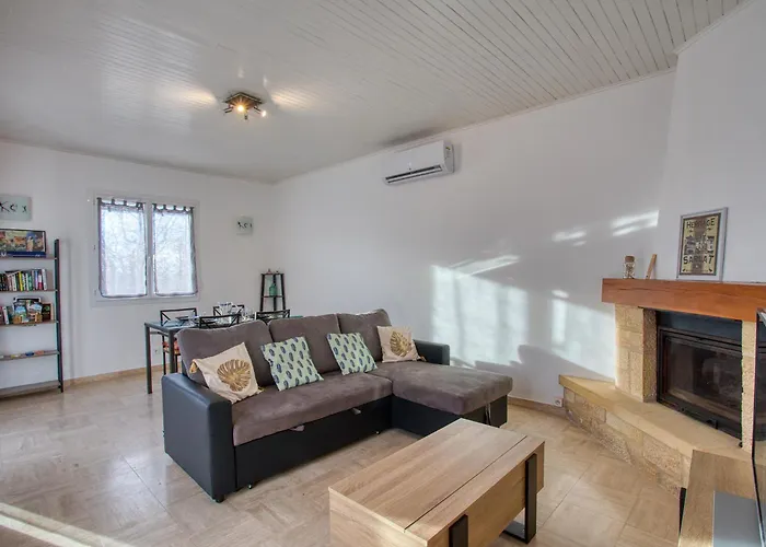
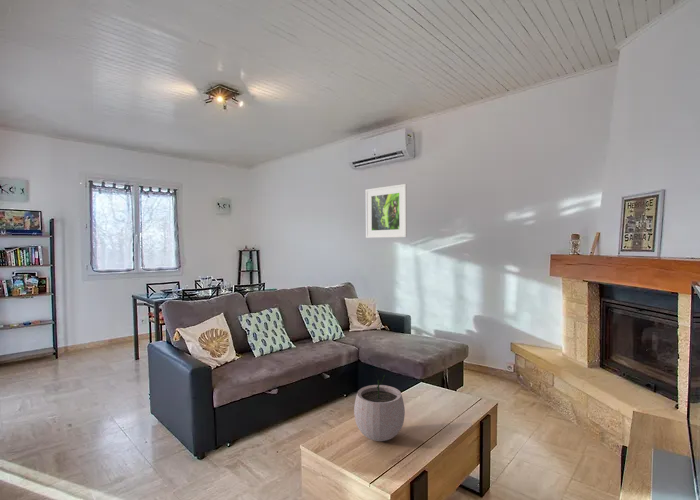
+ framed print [365,183,408,239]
+ plant pot [353,374,406,442]
